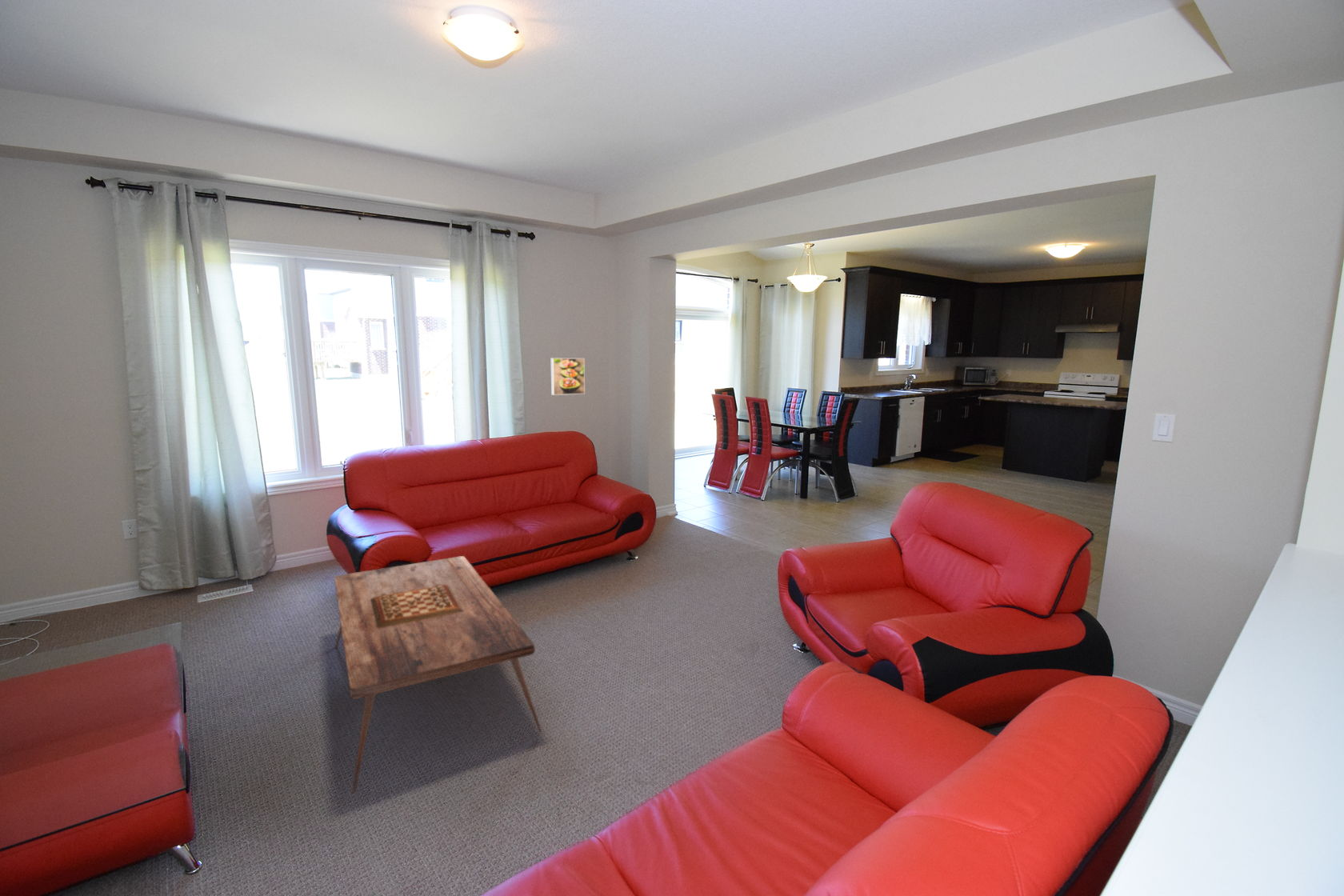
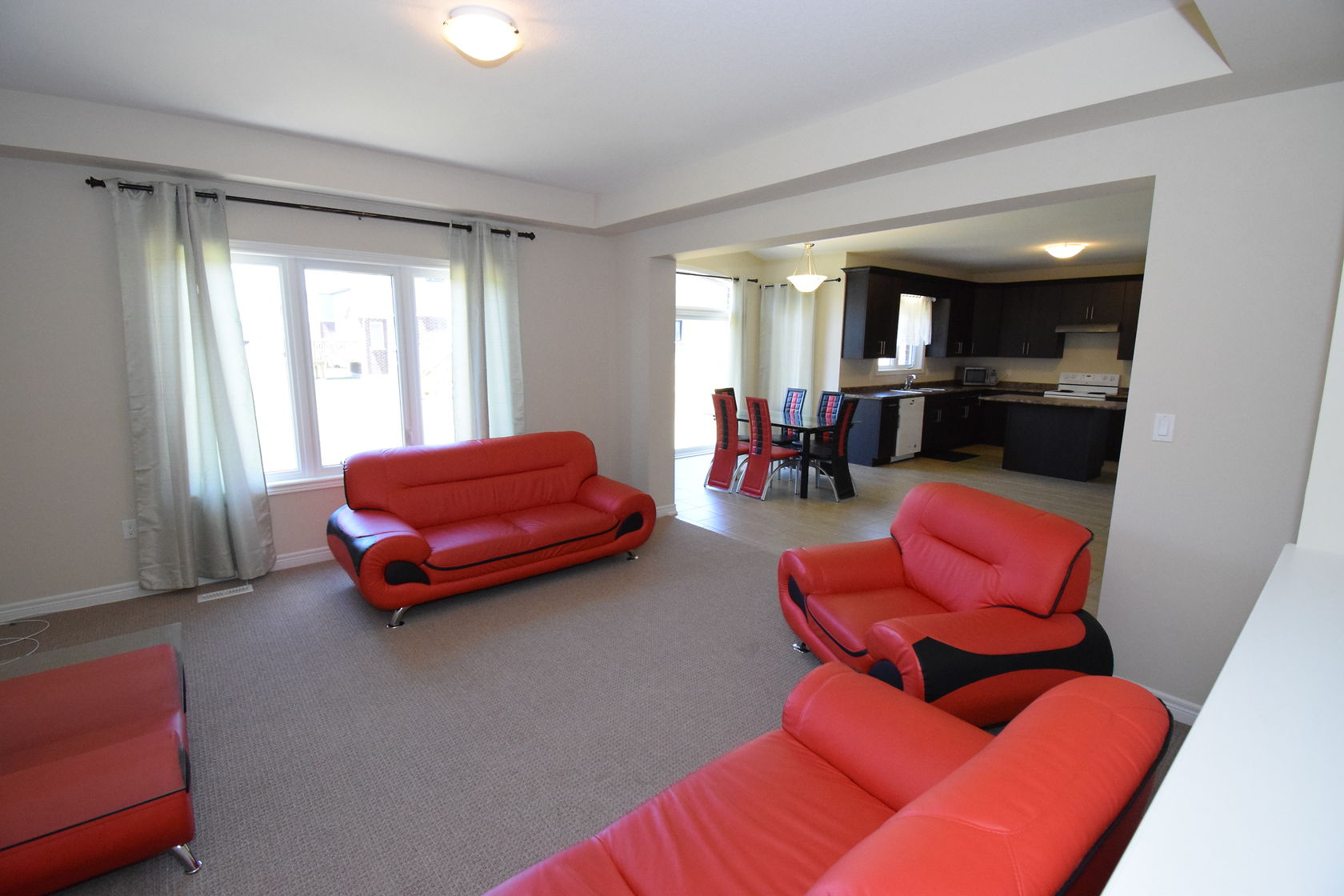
- coffee table [334,555,542,794]
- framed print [550,358,586,396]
